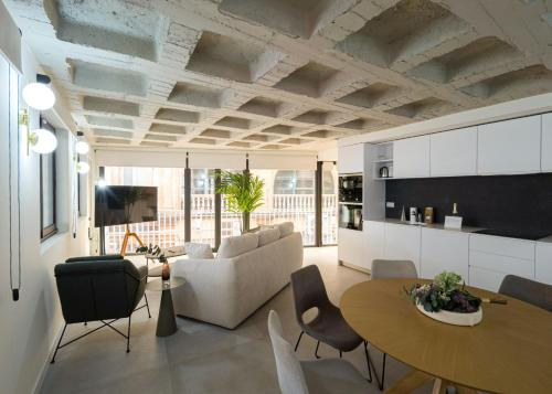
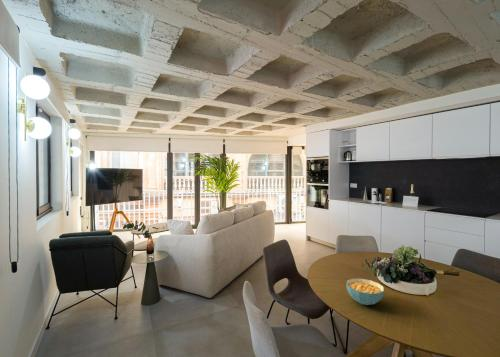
+ cereal bowl [345,278,385,306]
